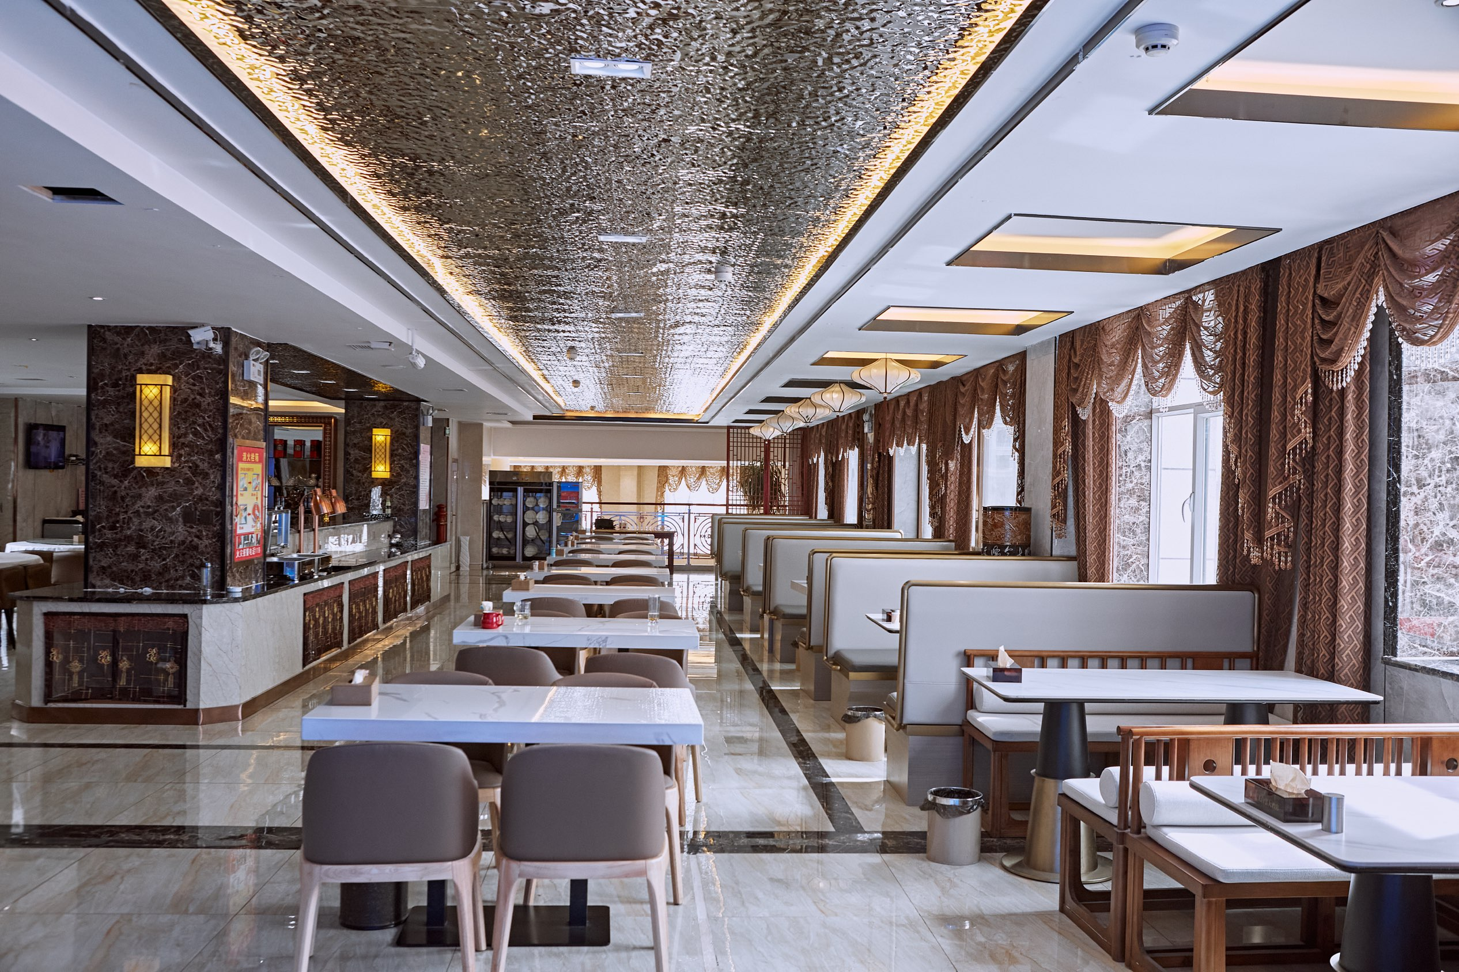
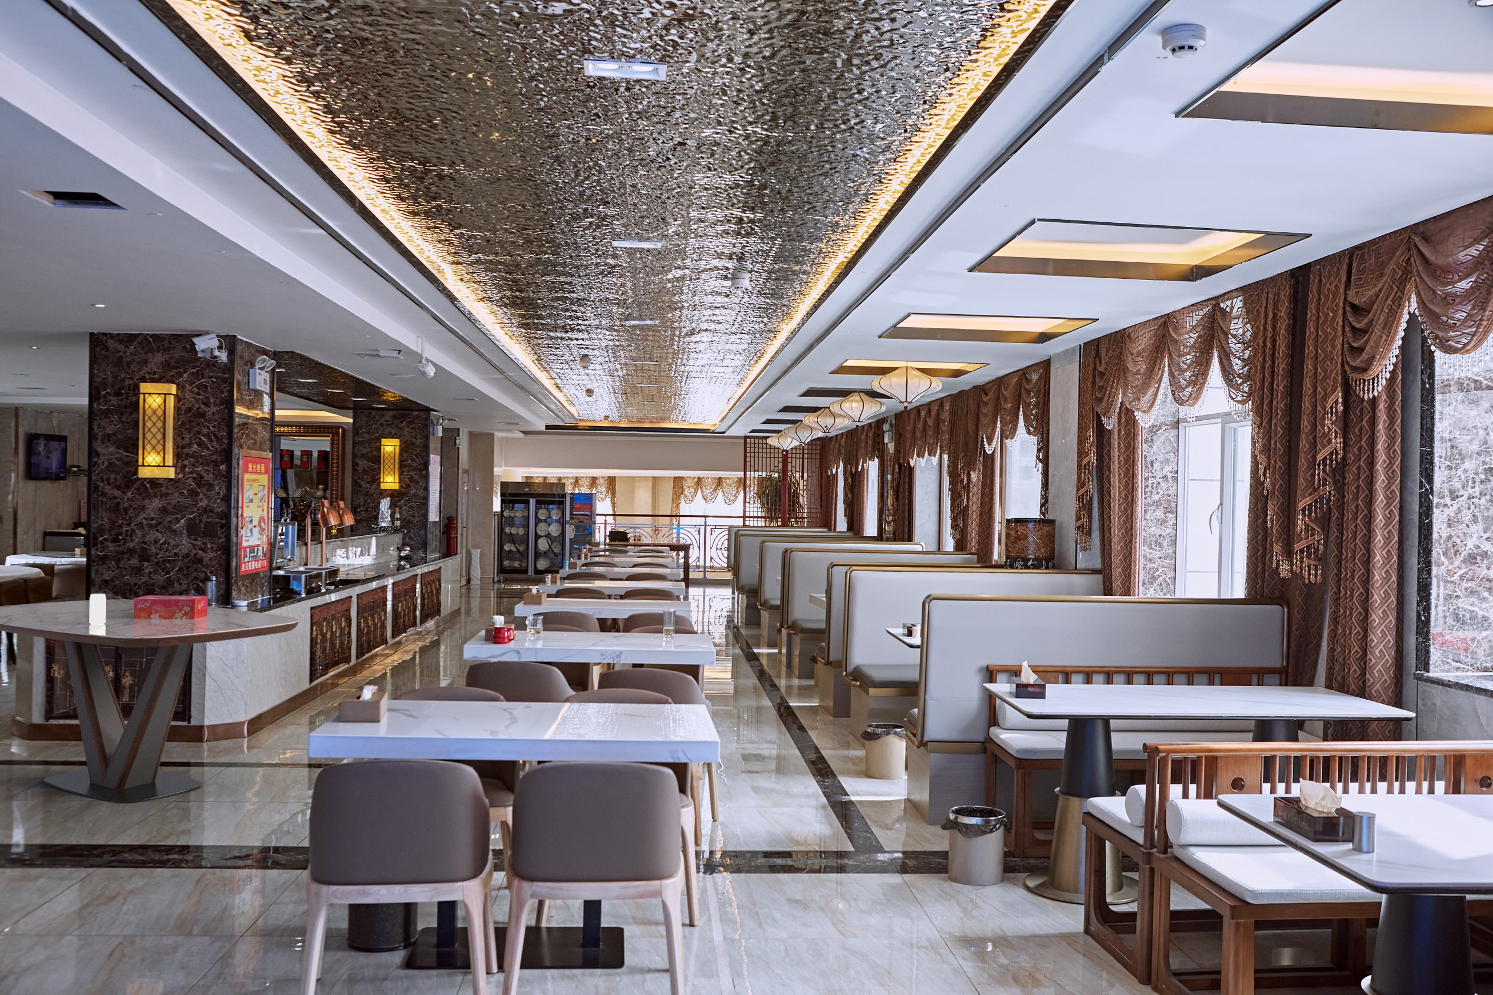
+ dining table [0,599,300,804]
+ tissue box [133,595,208,619]
+ drinking glass [89,593,107,625]
